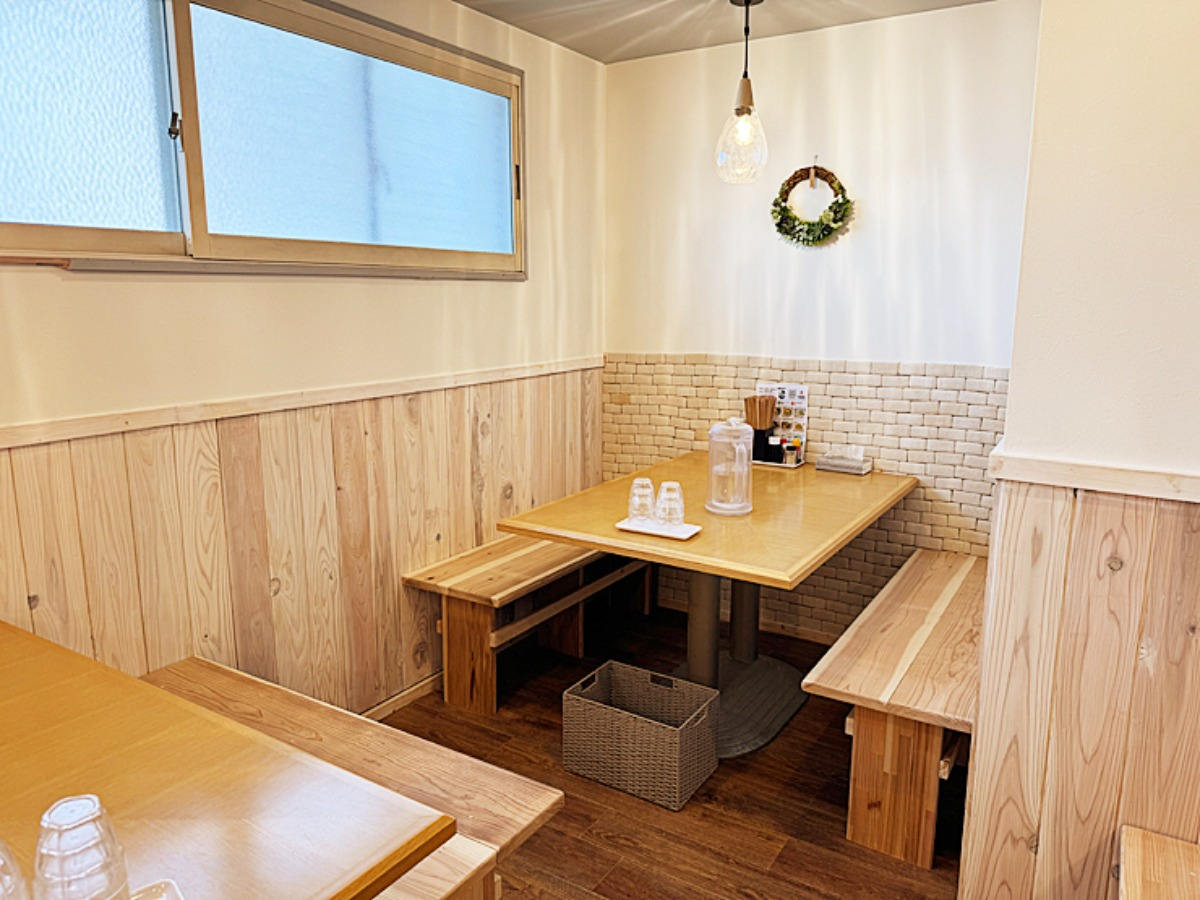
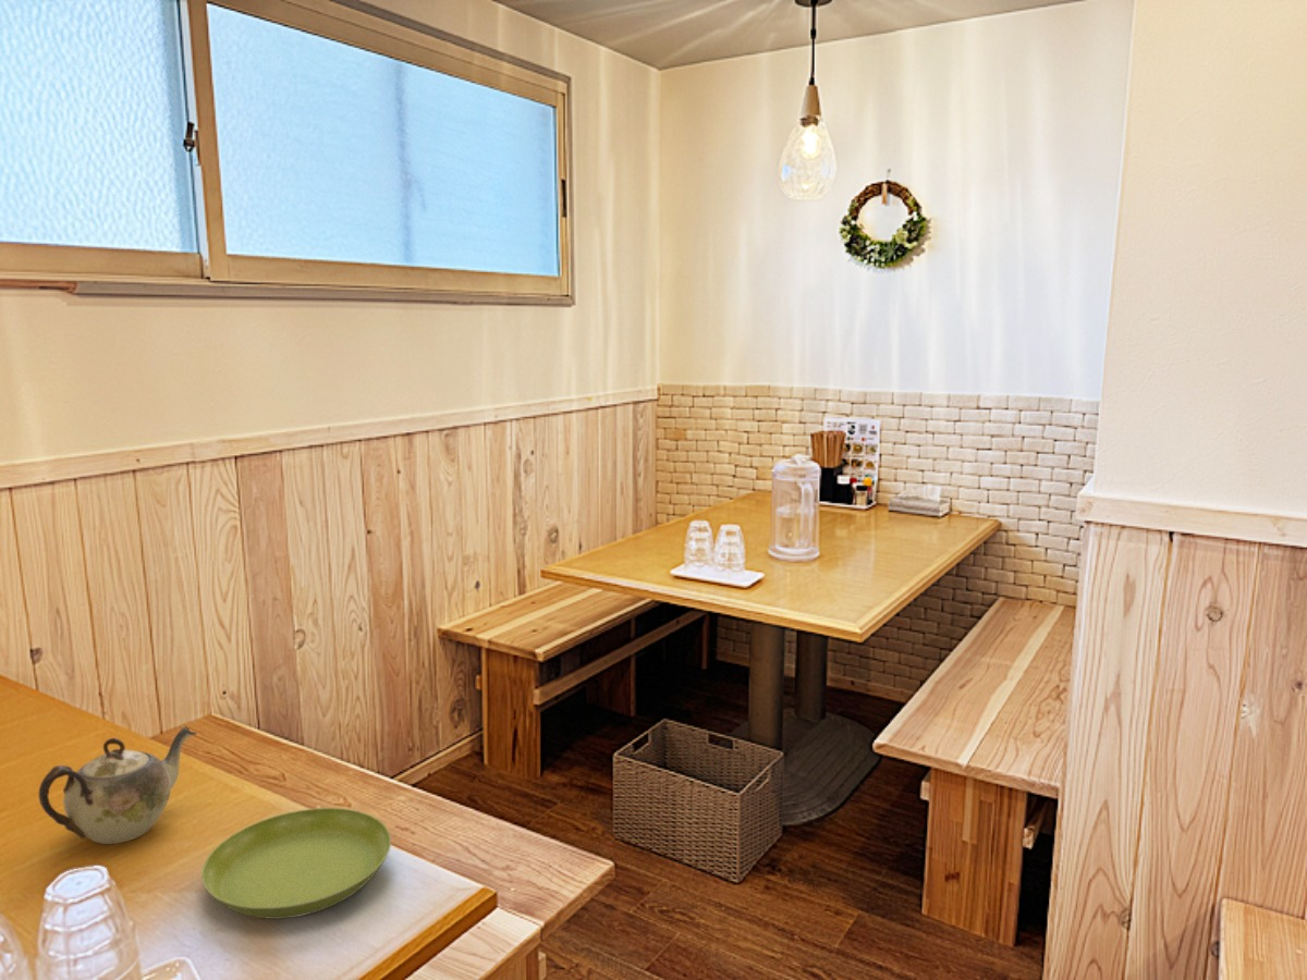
+ saucer [200,807,392,920]
+ teapot [38,725,198,845]
